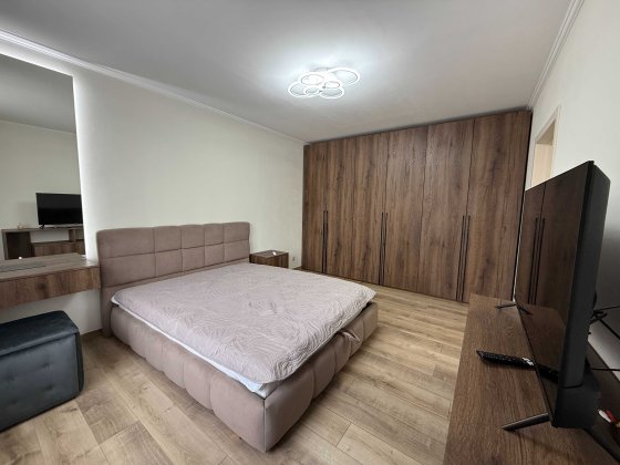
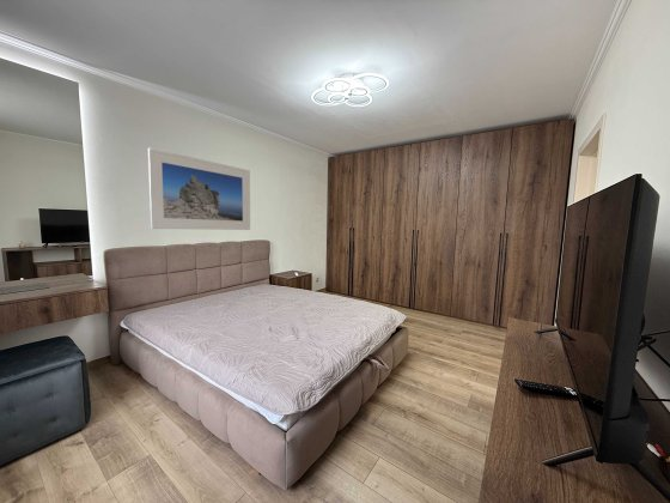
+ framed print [147,147,251,231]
